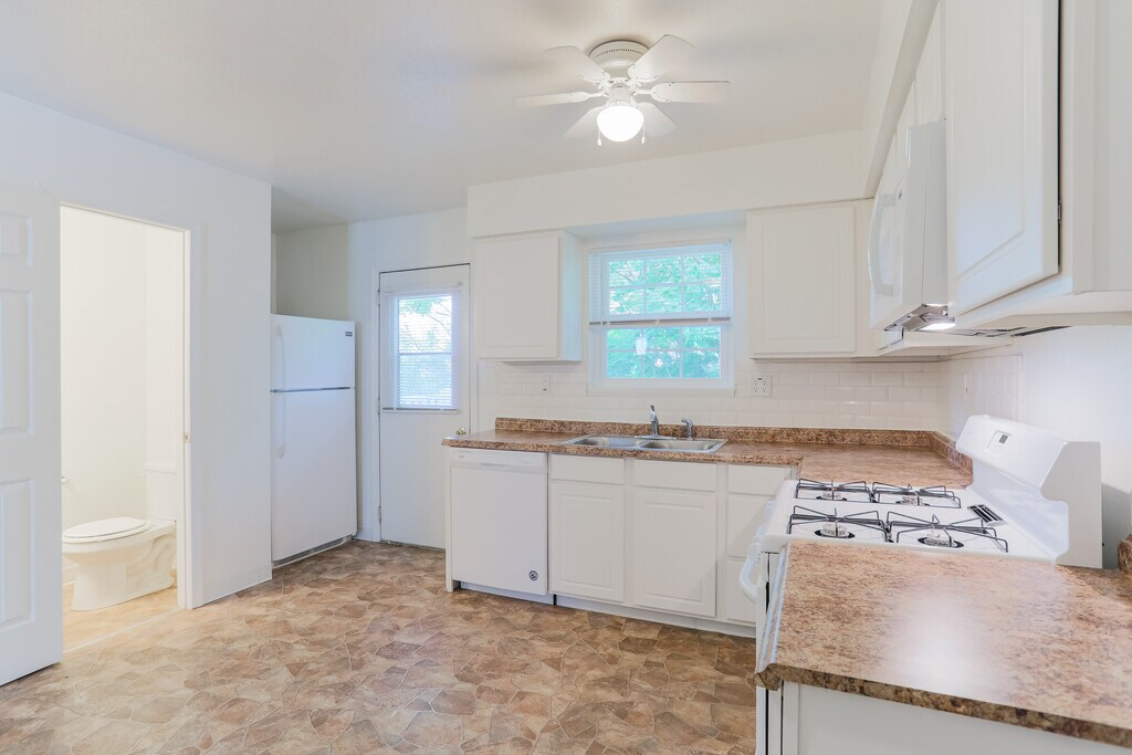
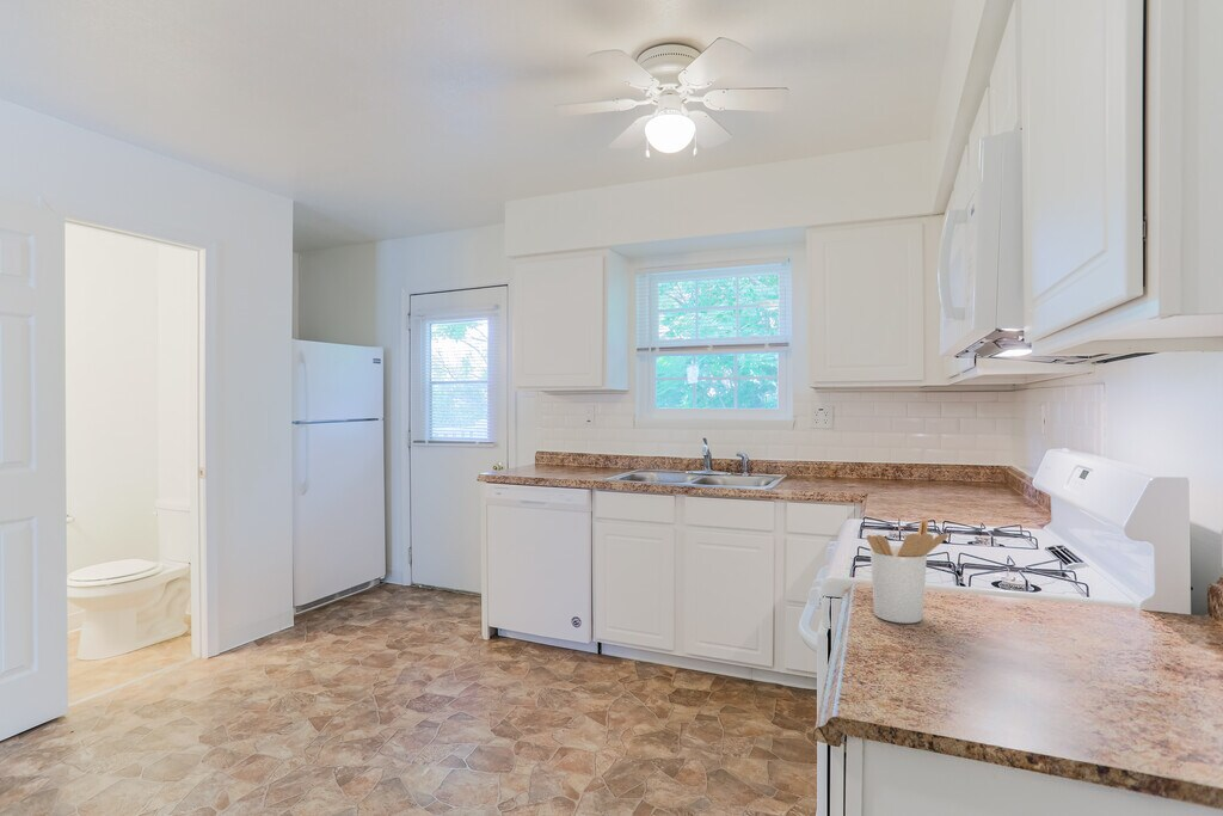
+ utensil holder [866,519,949,625]
